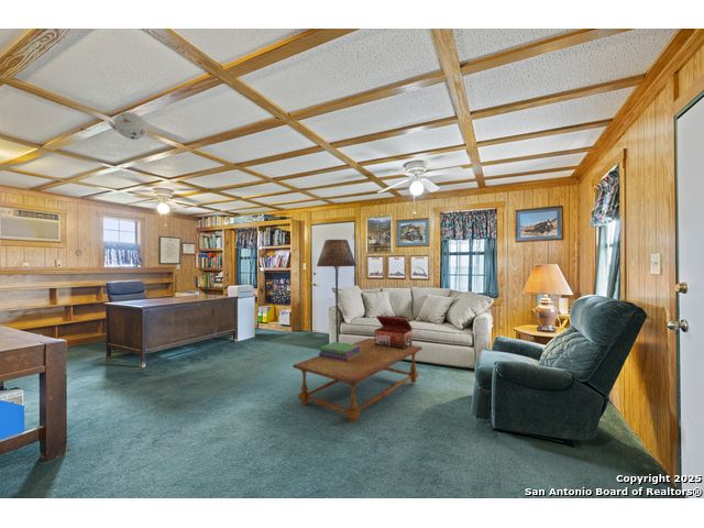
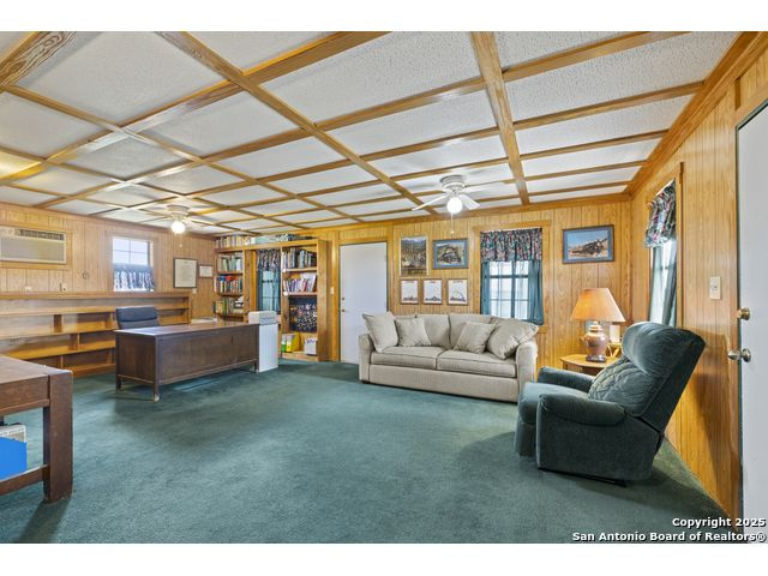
- ceiling light [108,111,148,141]
- decorative box [373,315,414,350]
- floor lamp [316,239,358,342]
- stack of books [318,341,361,361]
- coffee table [292,338,424,424]
